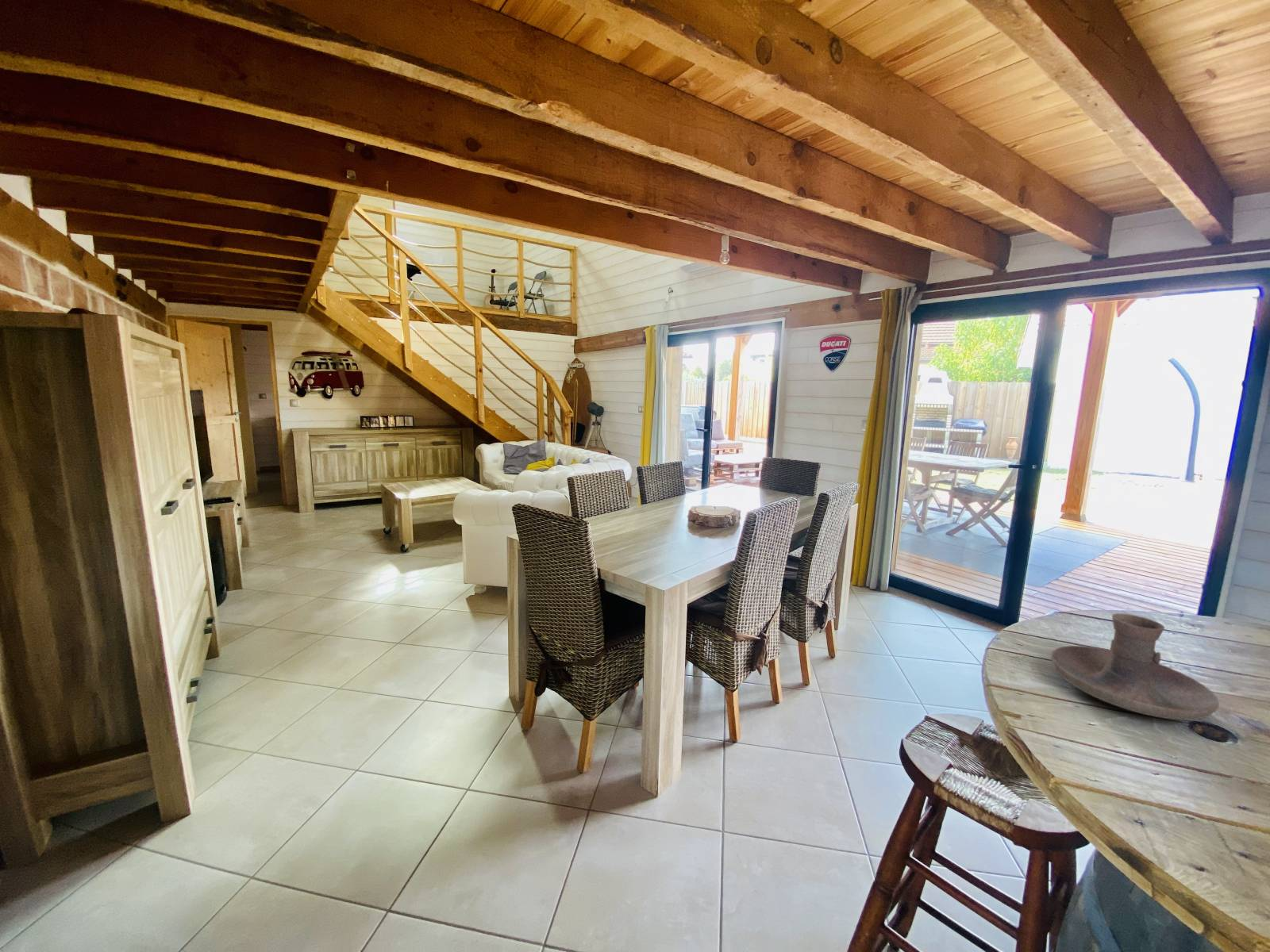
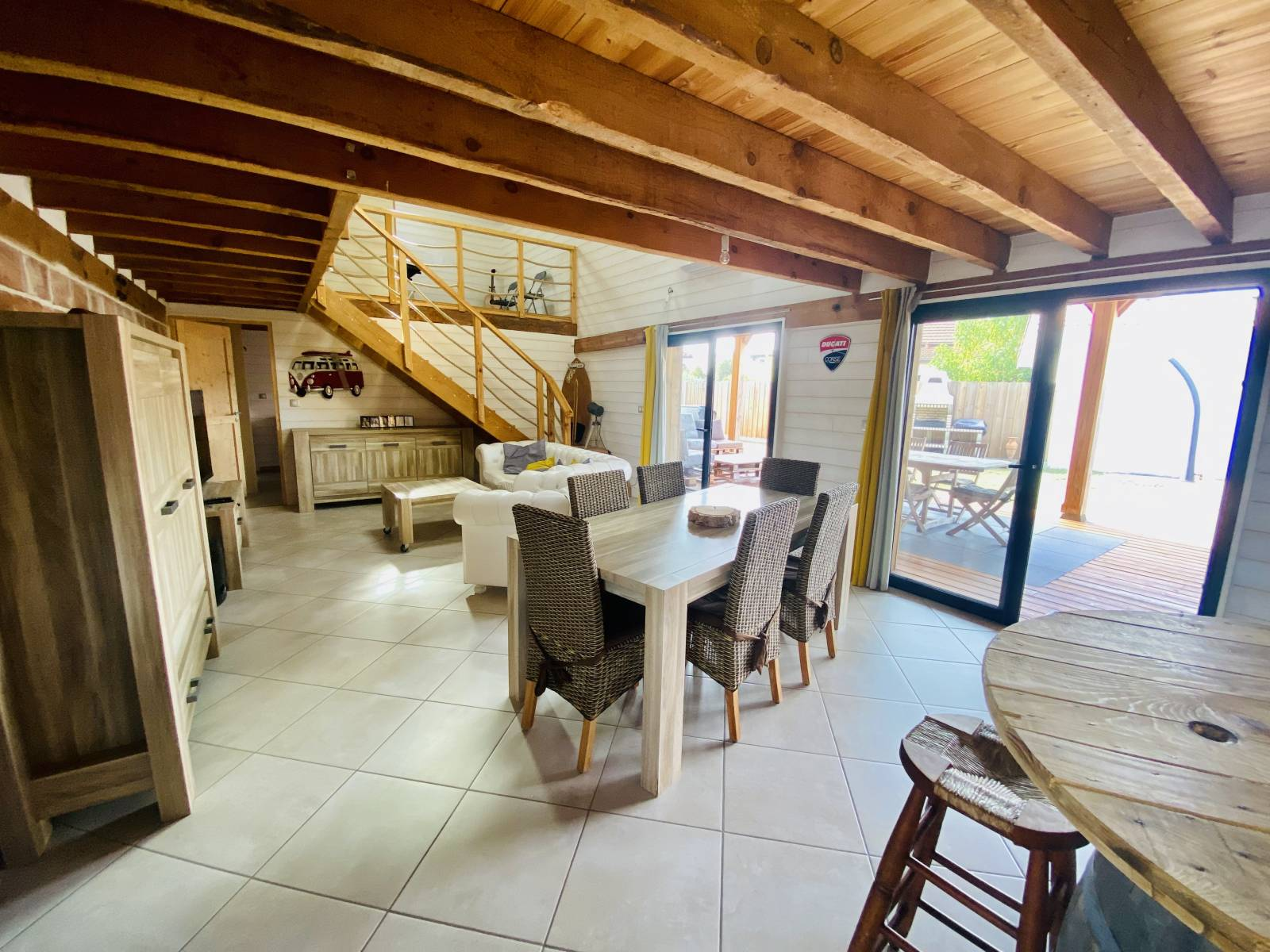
- candle holder [1050,612,1220,721]
